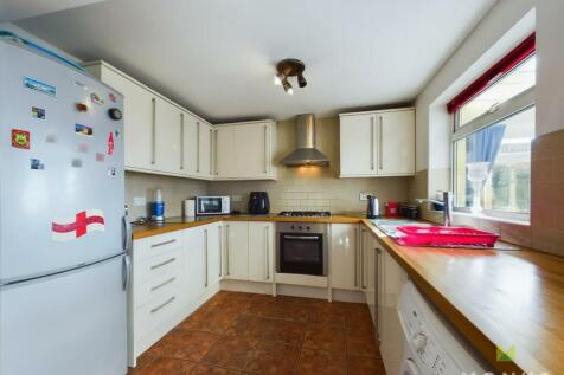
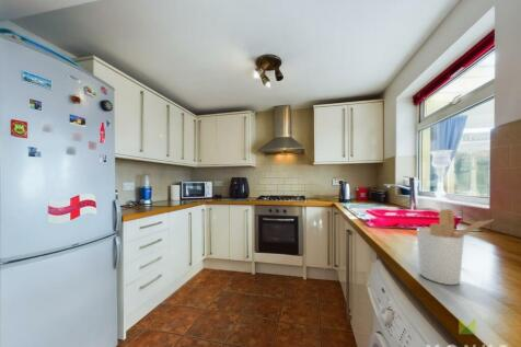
+ utensil holder [416,208,495,286]
